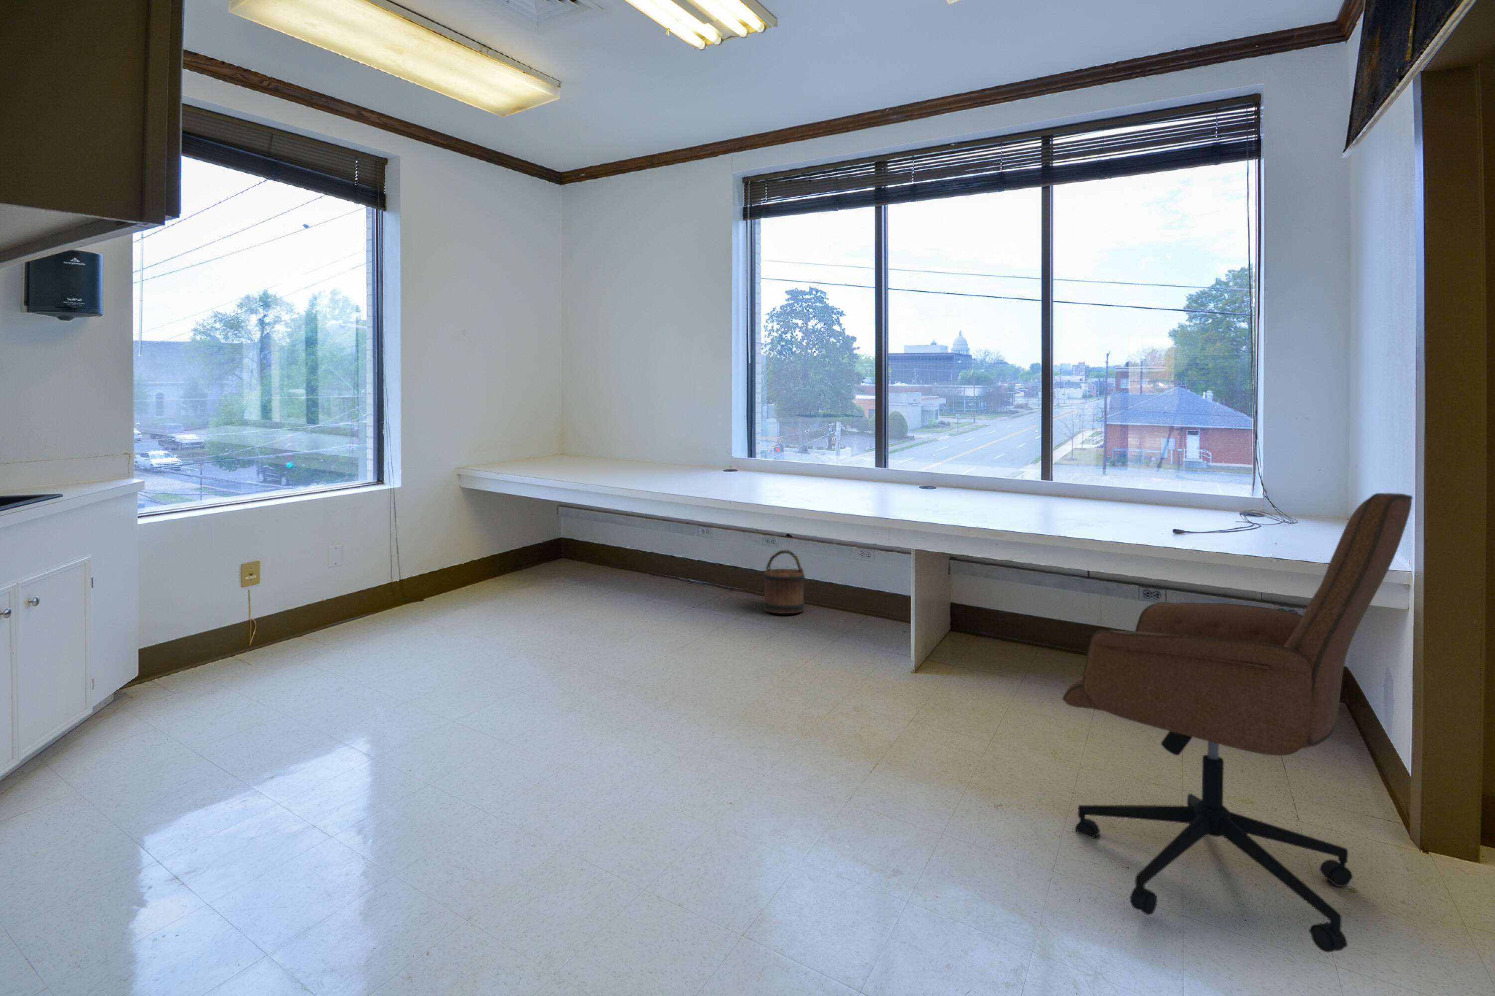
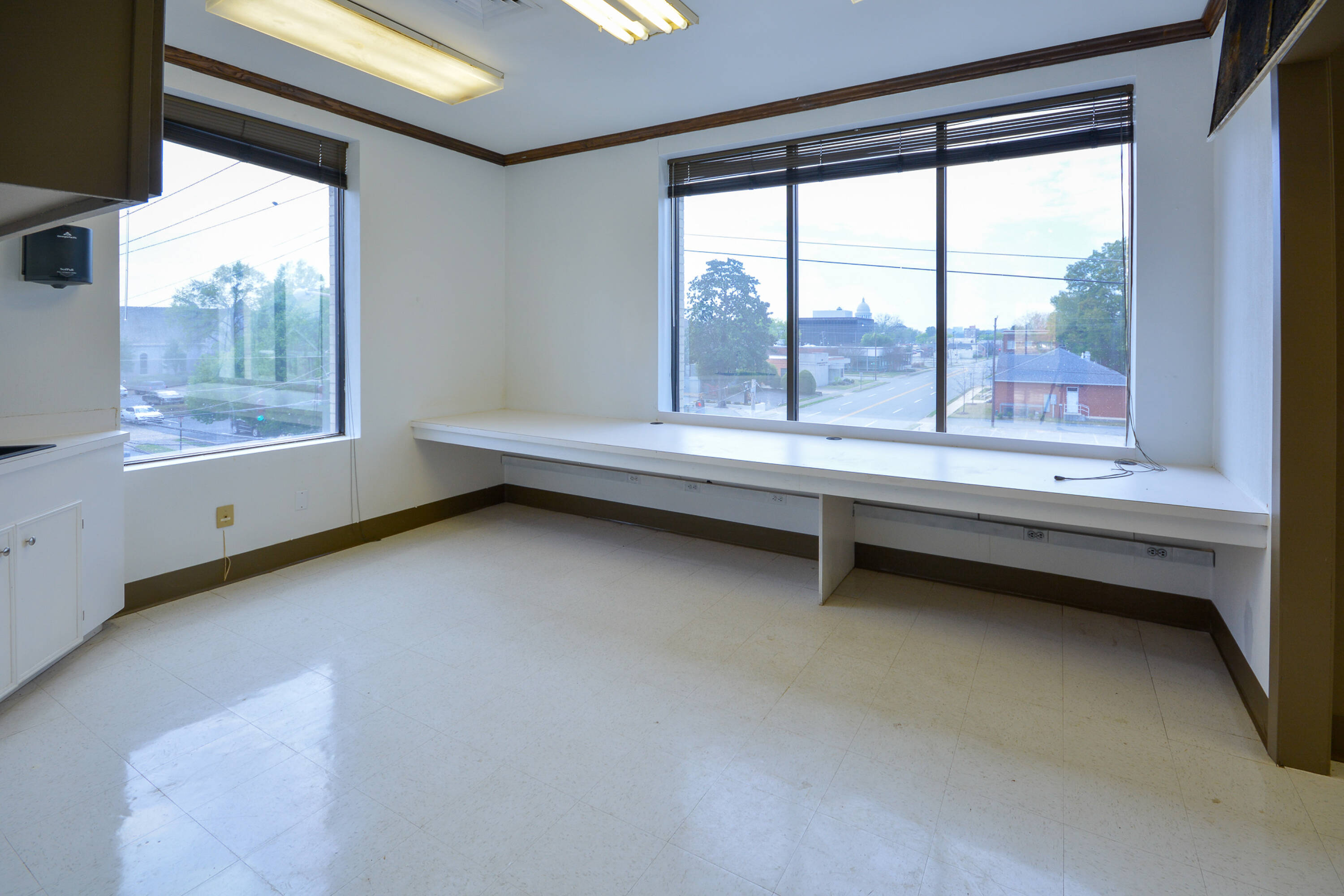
- office chair [1062,492,1414,953]
- bucket [763,549,805,614]
